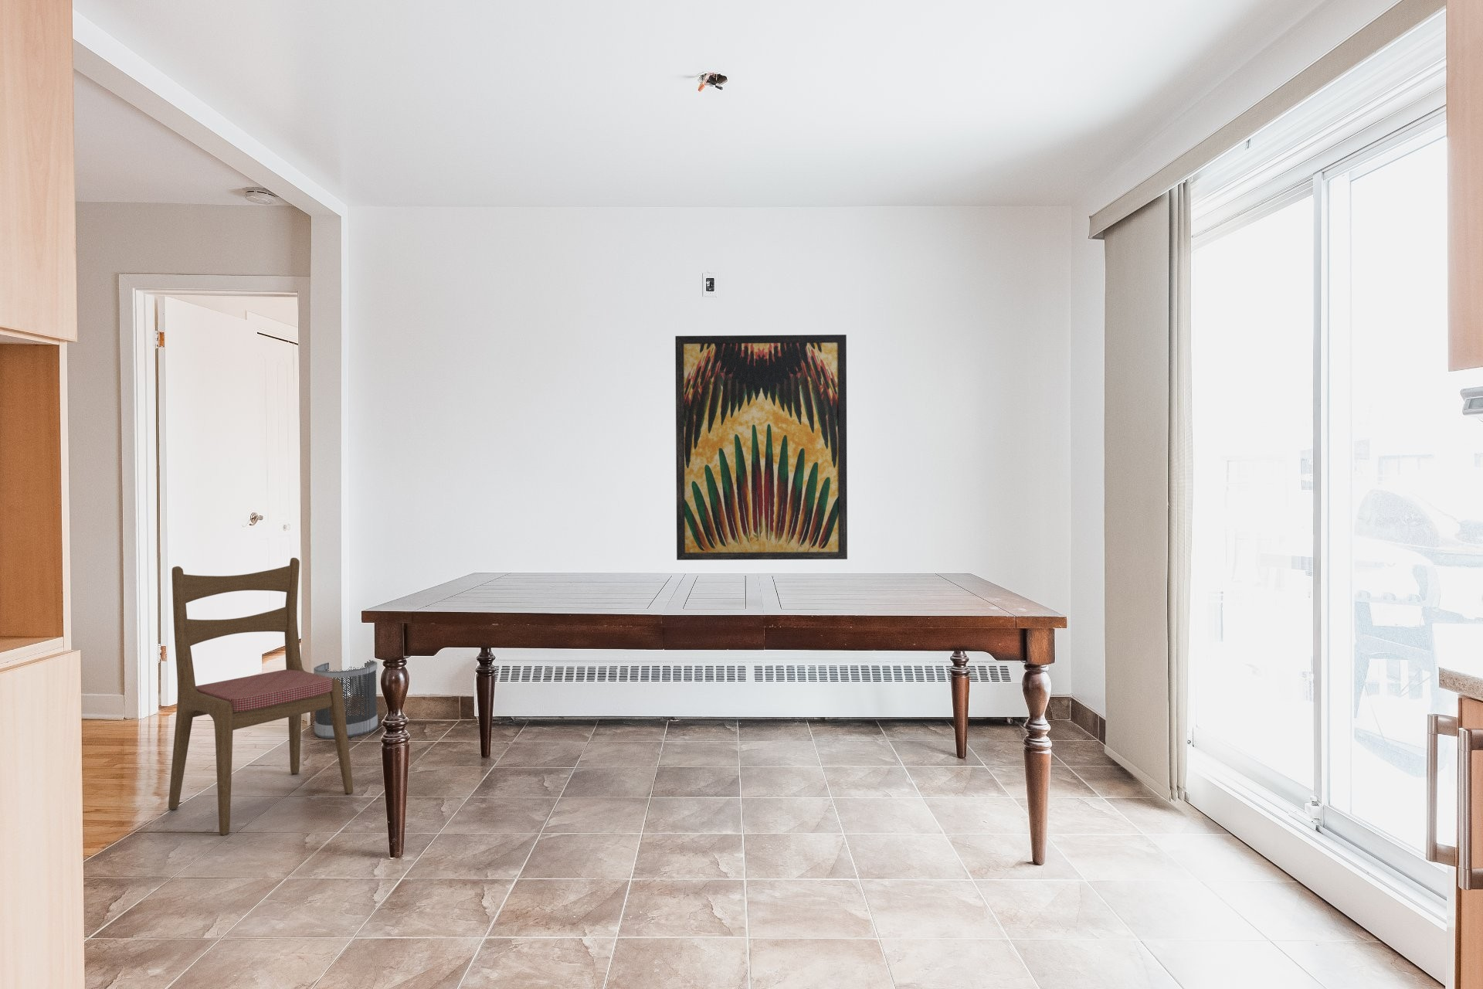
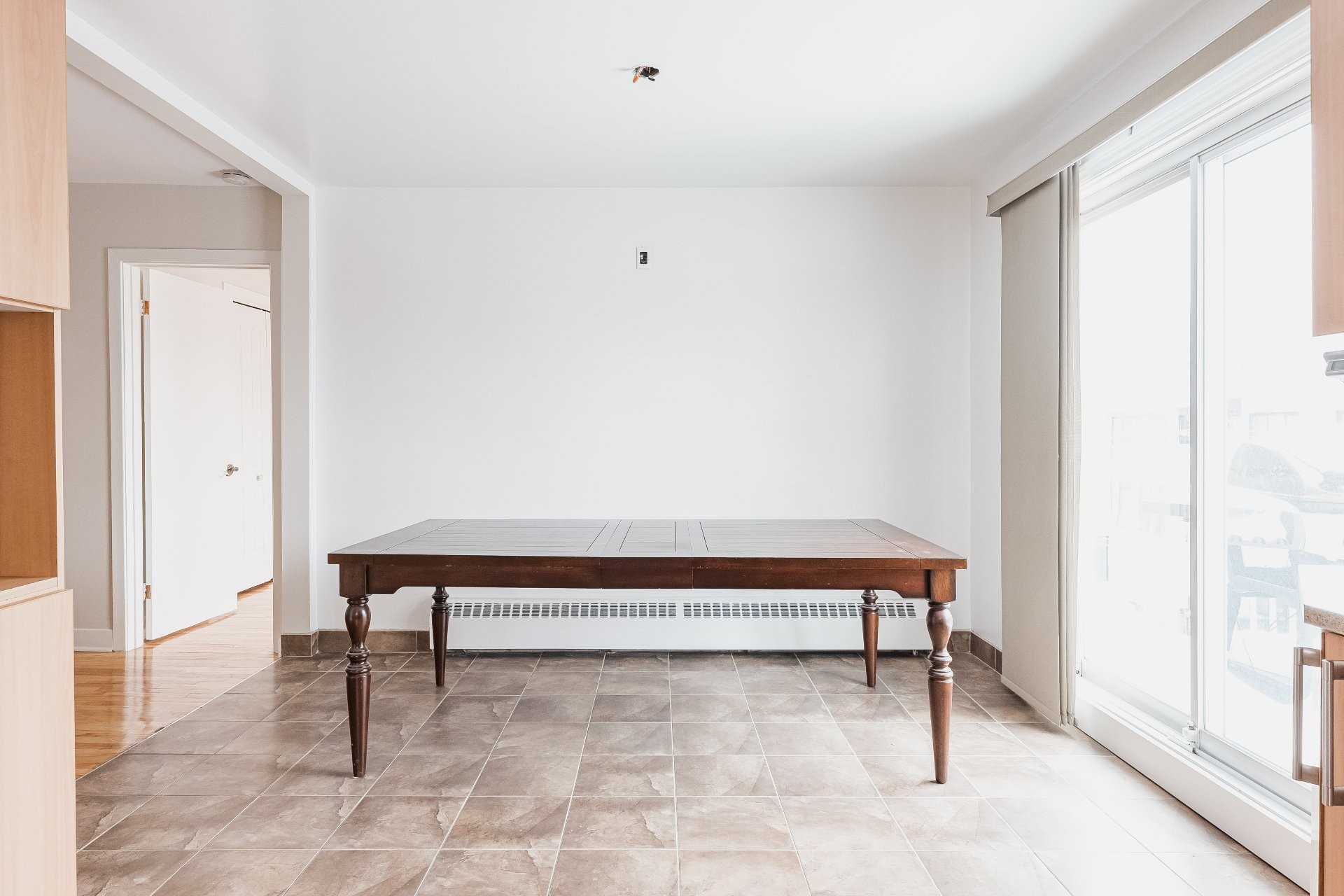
- wastebasket [312,659,378,738]
- wall art [674,333,849,561]
- dining chair [168,557,354,836]
